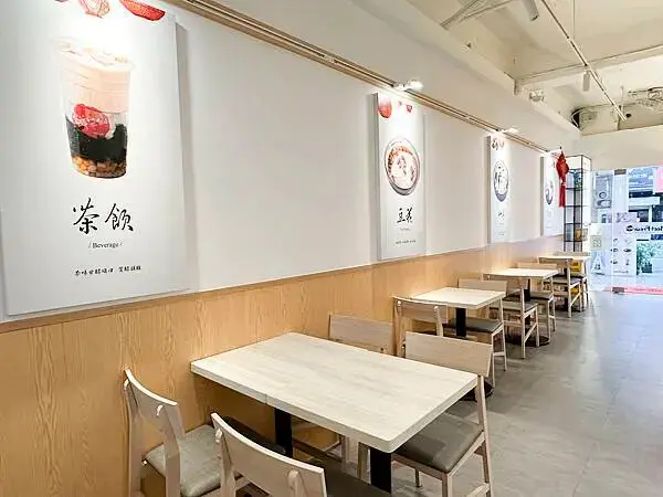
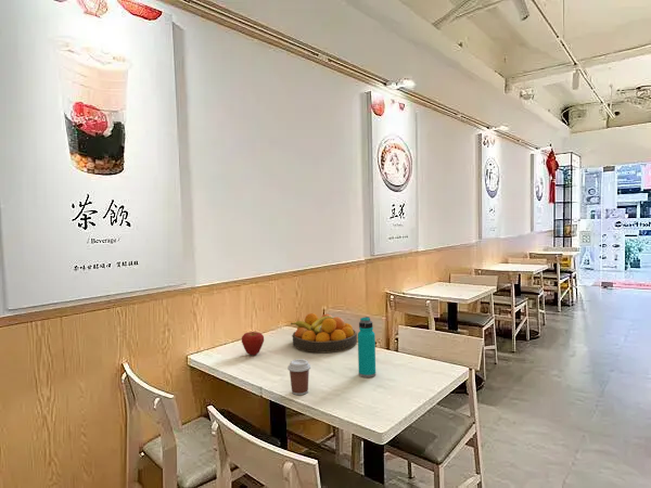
+ coffee cup [286,358,311,396]
+ apple [241,331,265,357]
+ water bottle [357,316,376,378]
+ fruit bowl [290,312,358,354]
